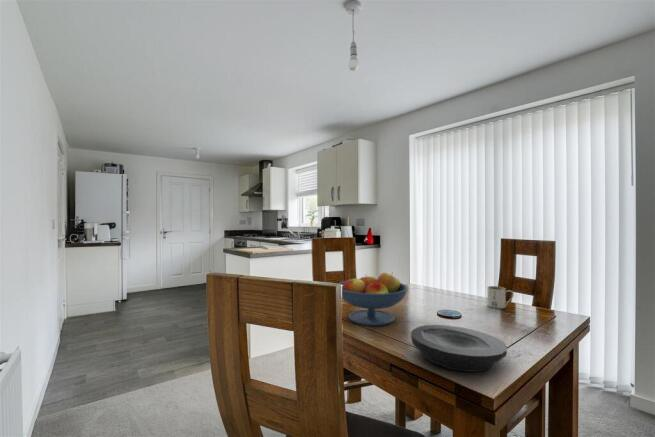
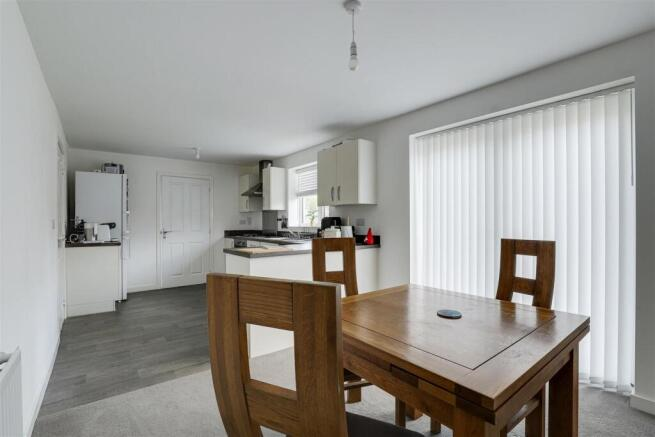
- fruit bowl [337,271,409,327]
- plate [410,324,508,373]
- mug [486,285,515,309]
